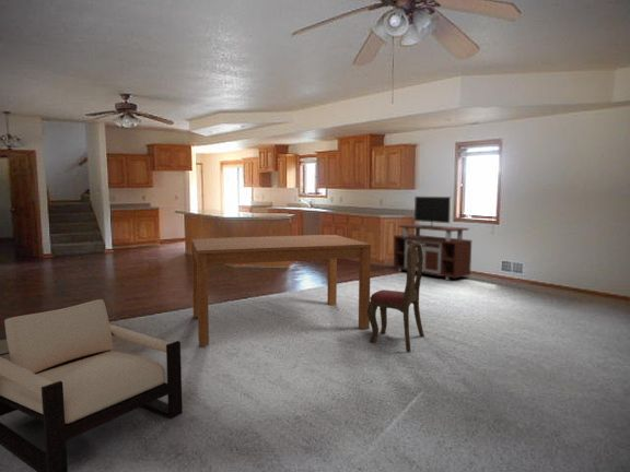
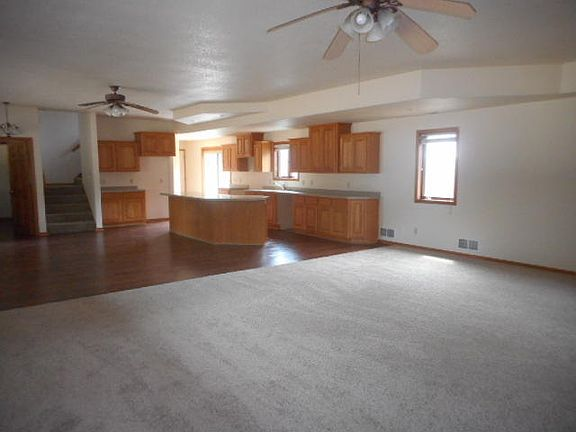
- tv stand [393,196,472,281]
- armchair [0,298,184,472]
- chair [366,241,425,353]
- dining table [190,234,372,346]
